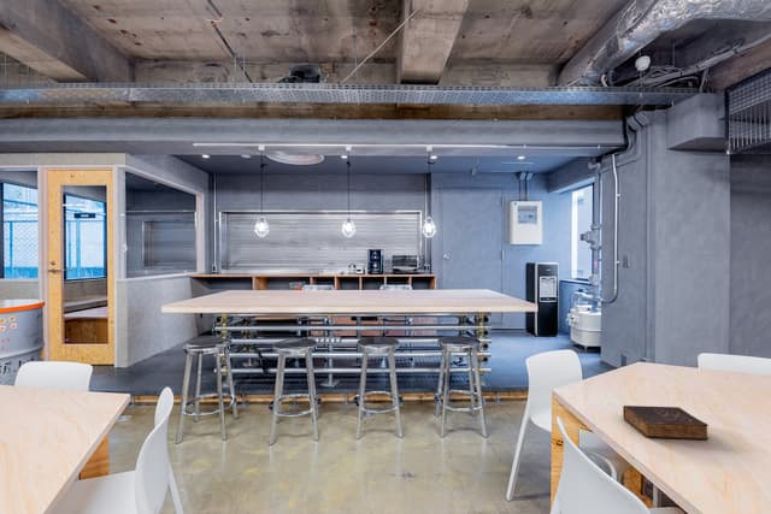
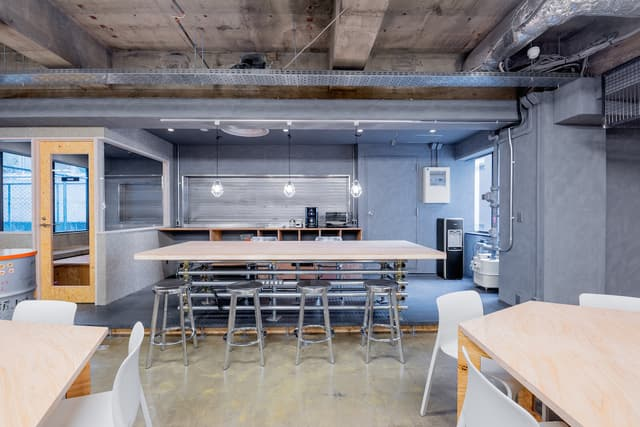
- book [622,404,710,441]
